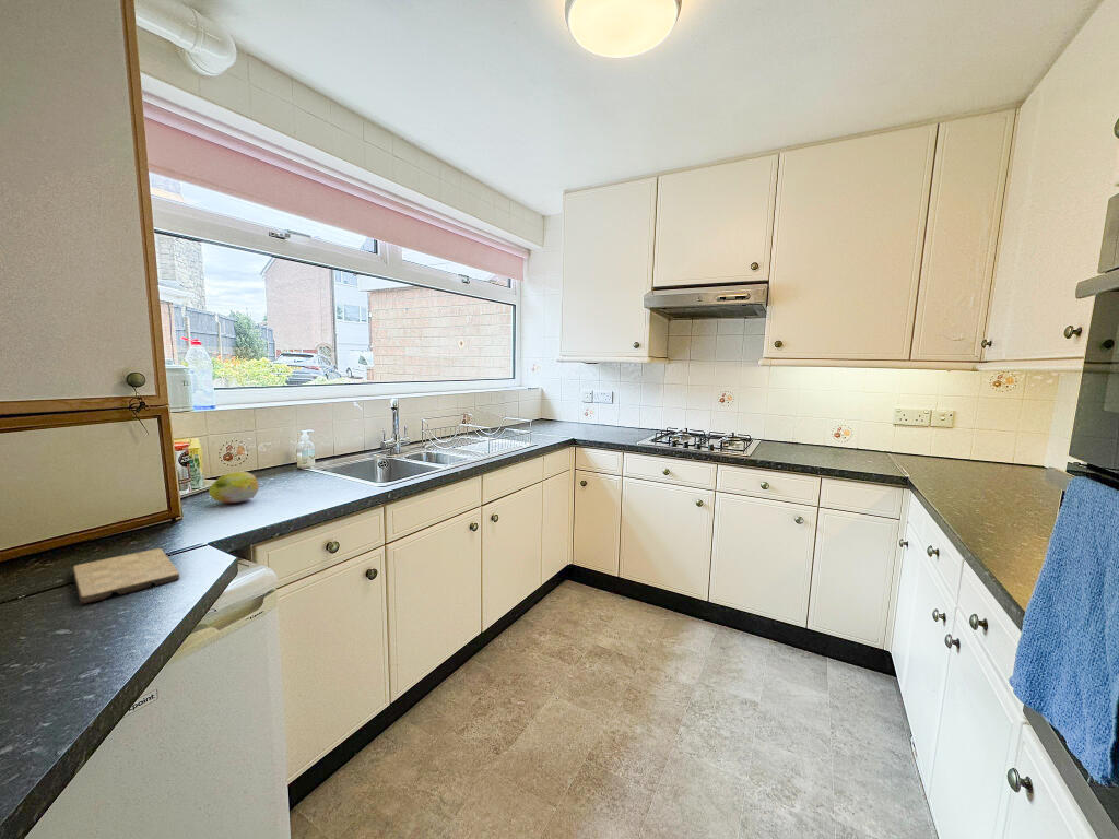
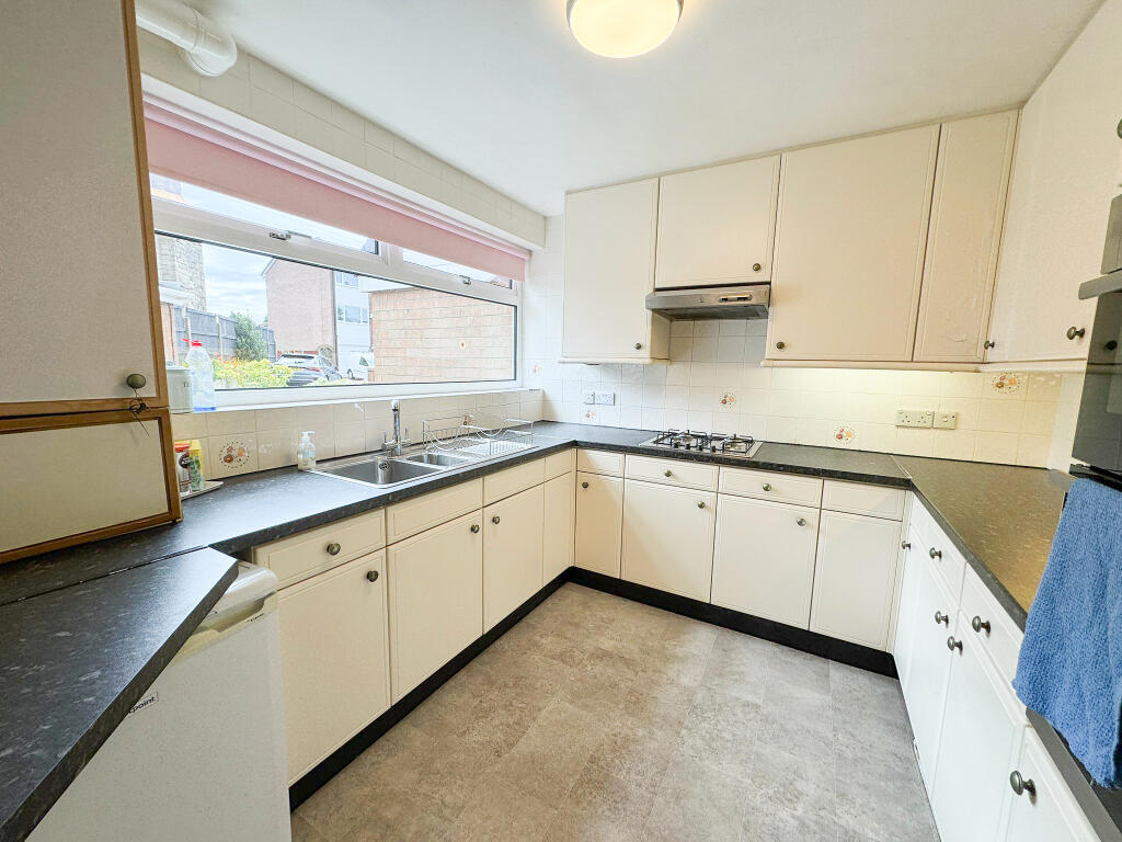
- fruit [208,471,260,504]
- cutting board [72,547,181,605]
